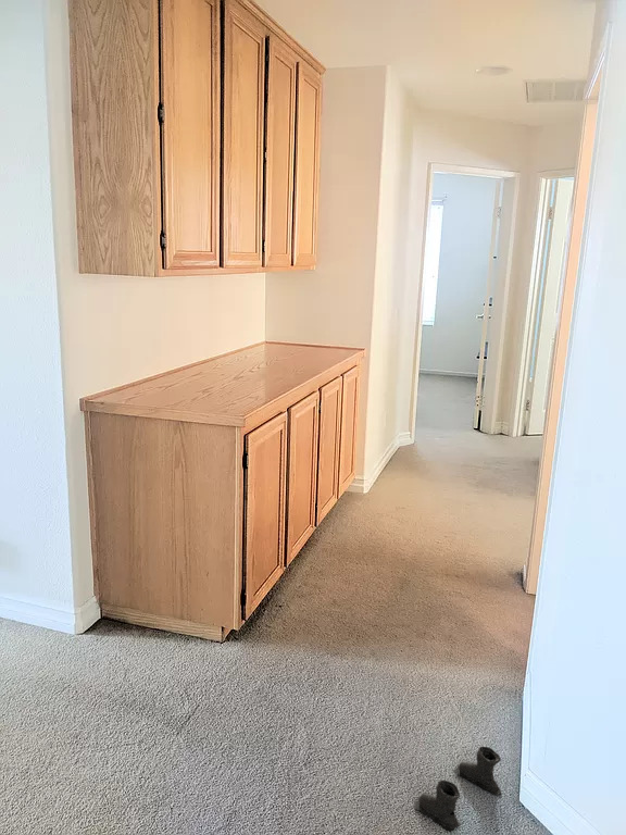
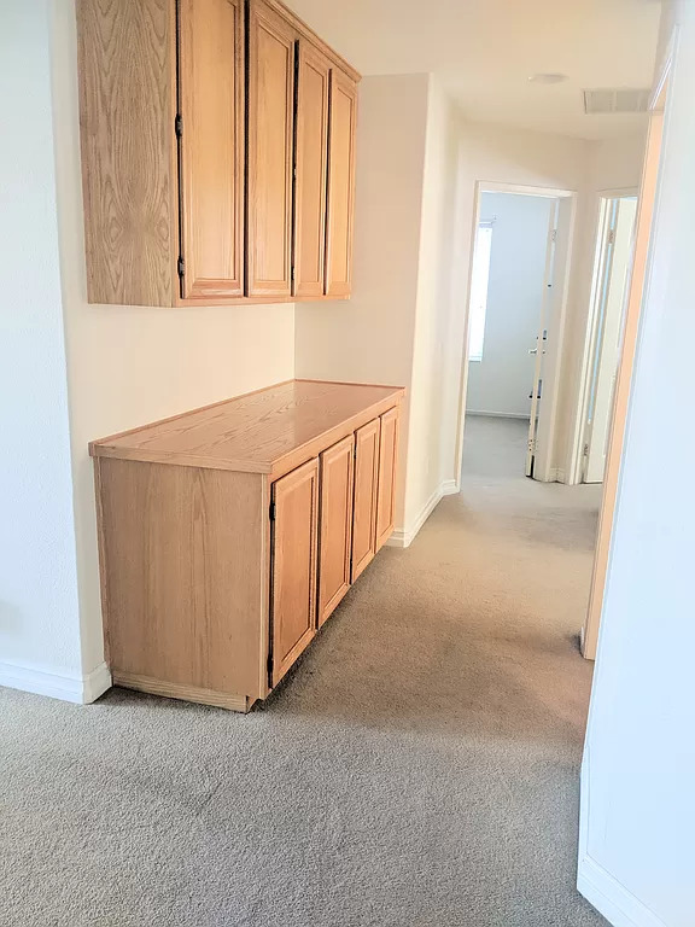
- boots [414,746,502,833]
